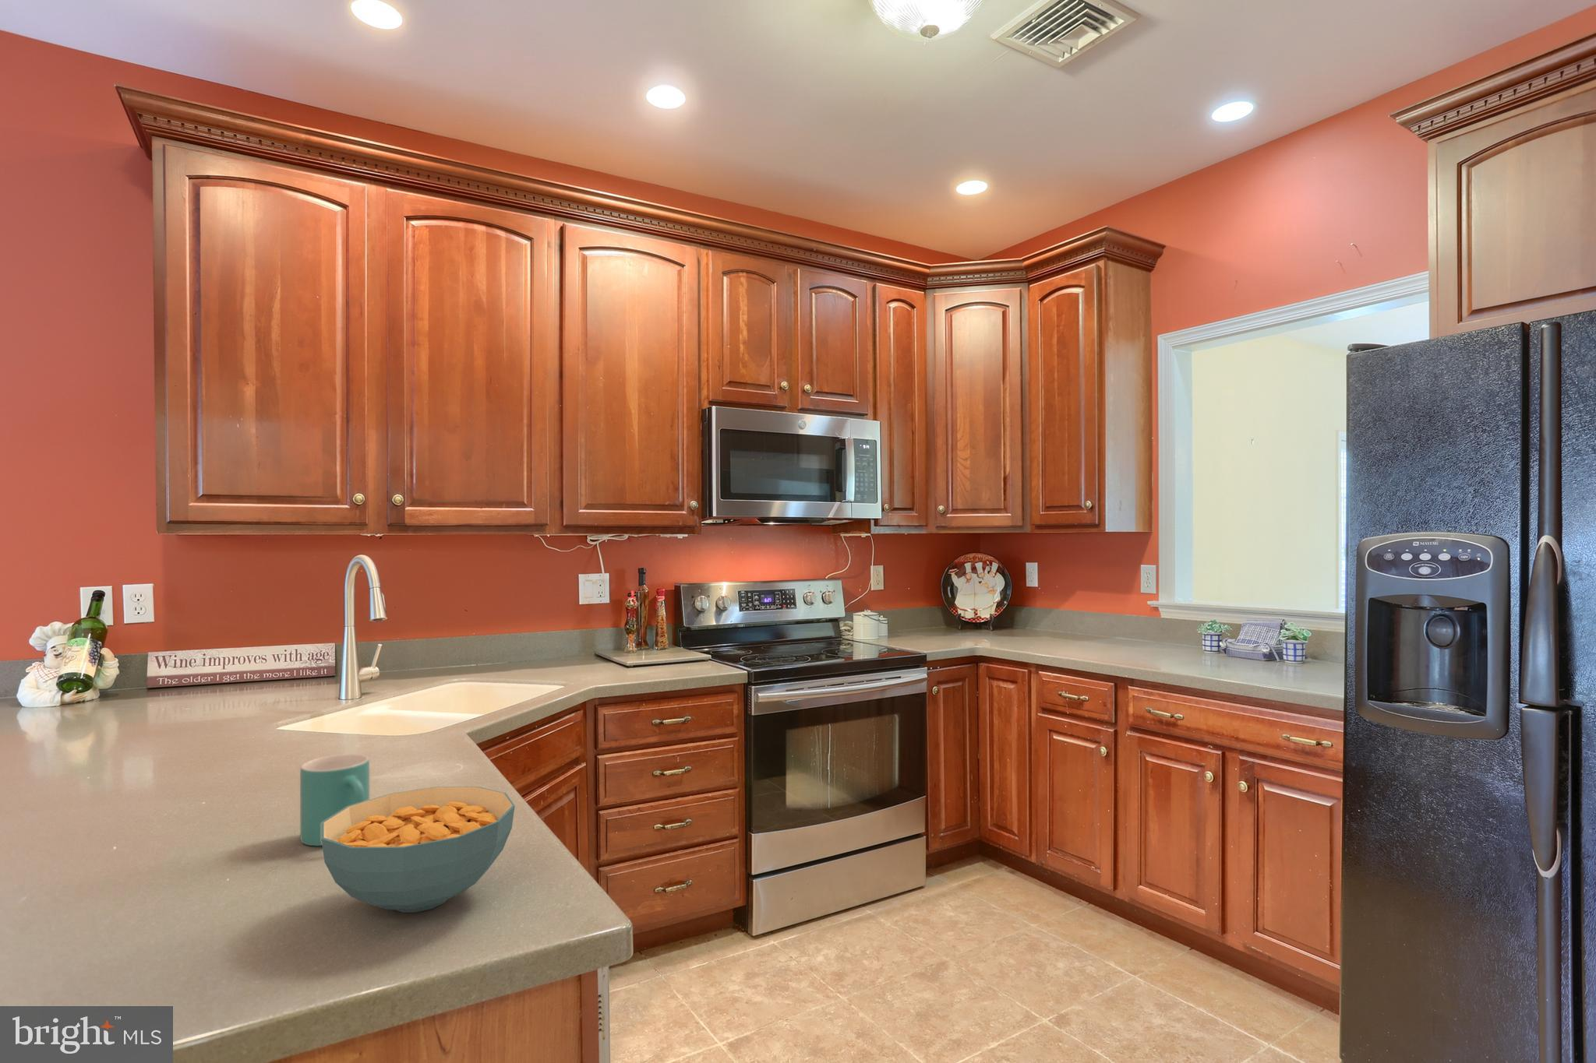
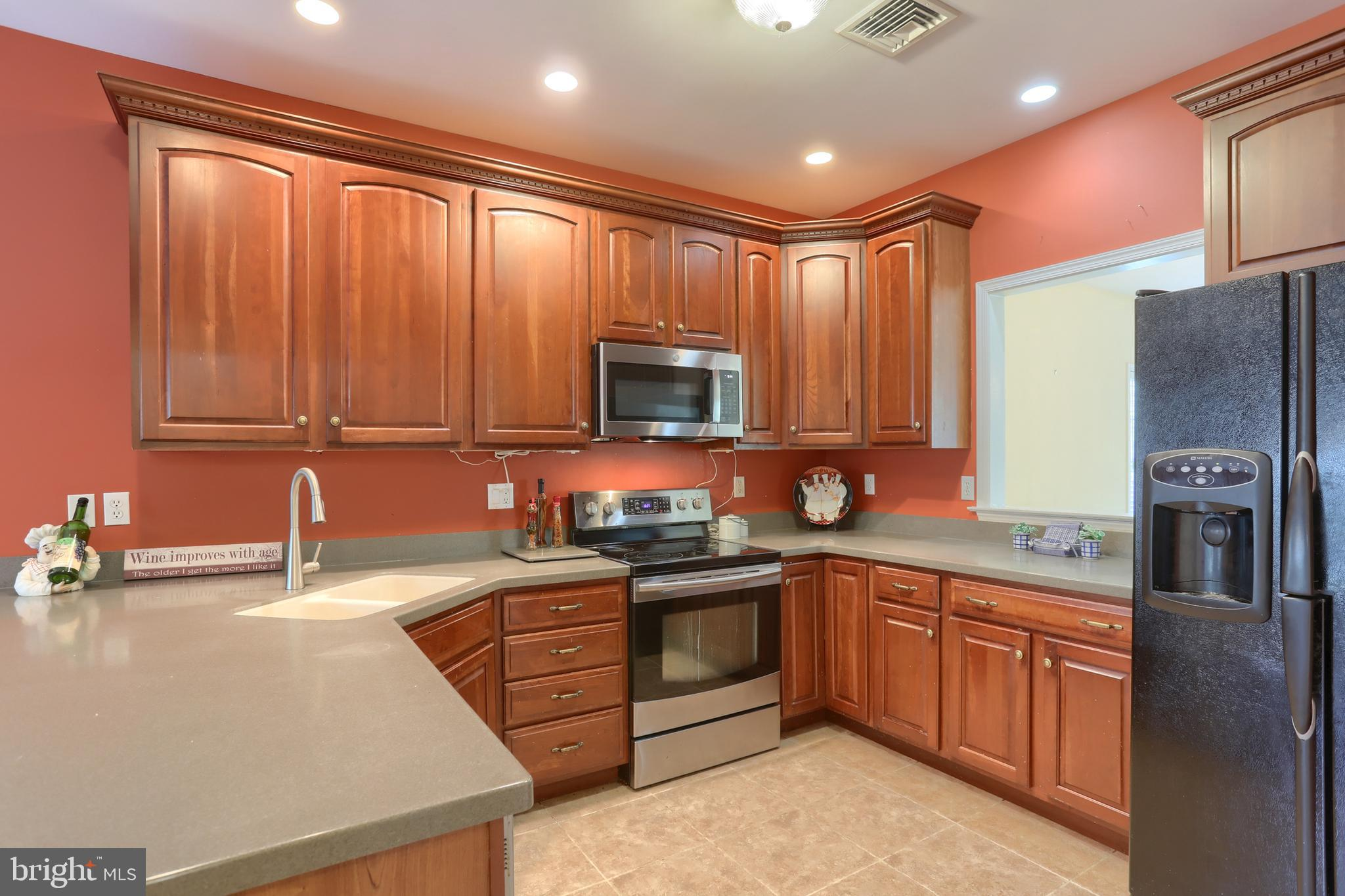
- cereal bowl [322,785,515,912]
- mug [299,753,370,847]
